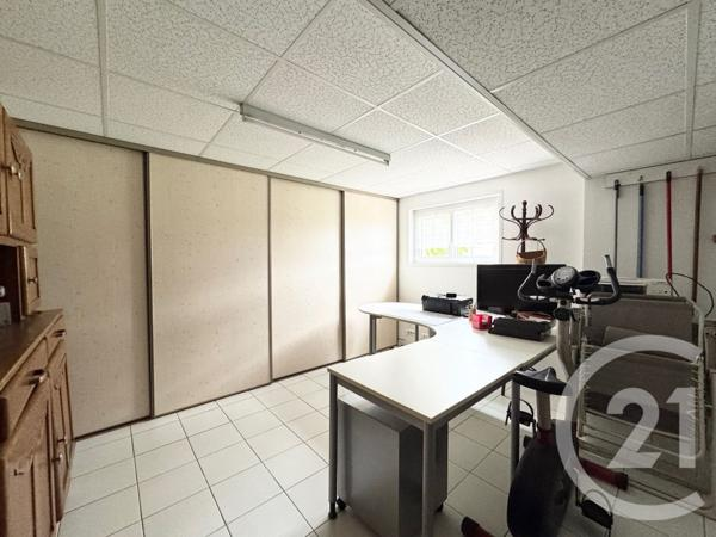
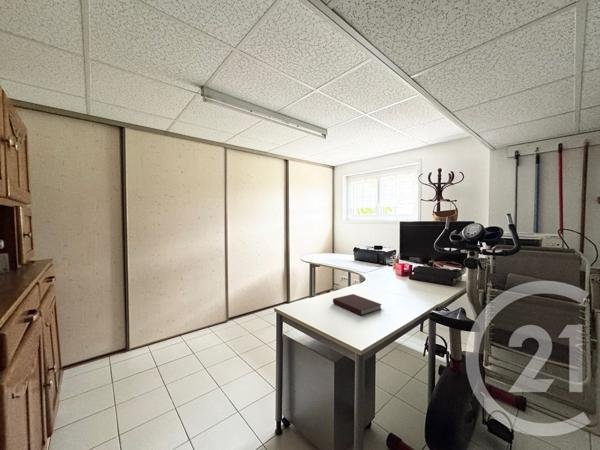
+ notebook [332,293,383,316]
